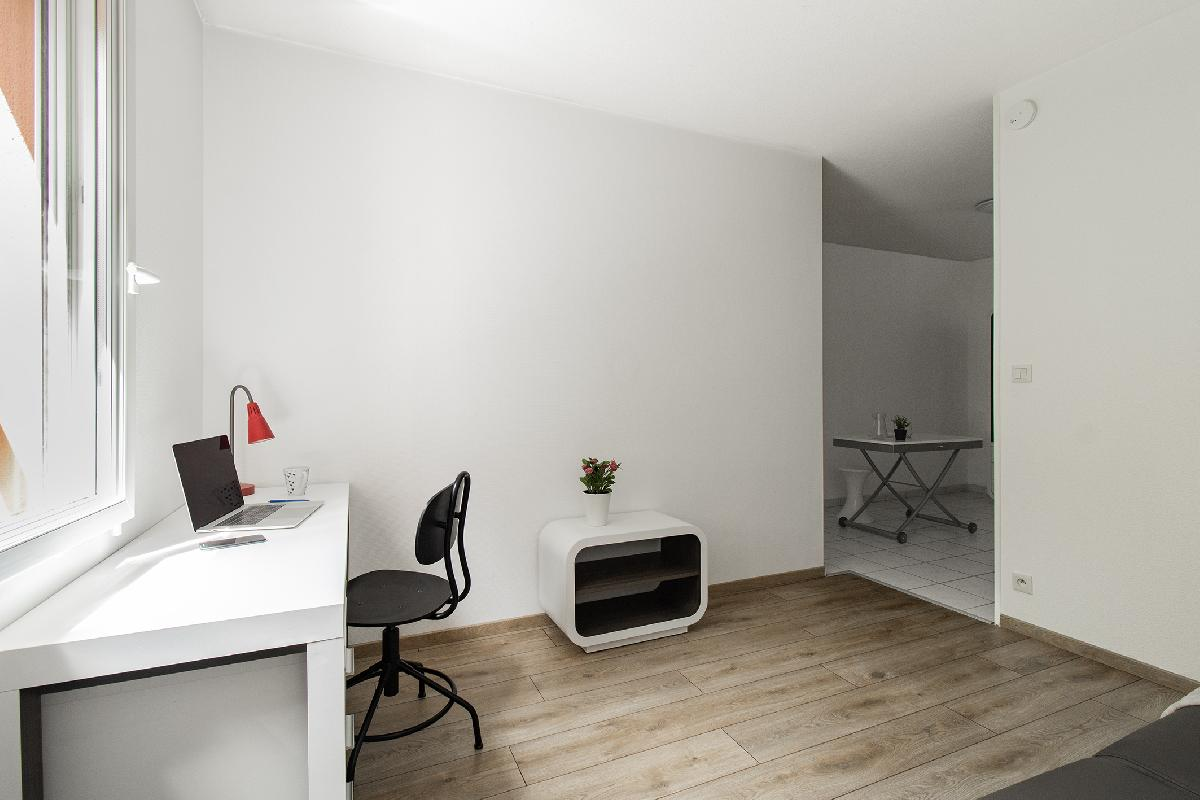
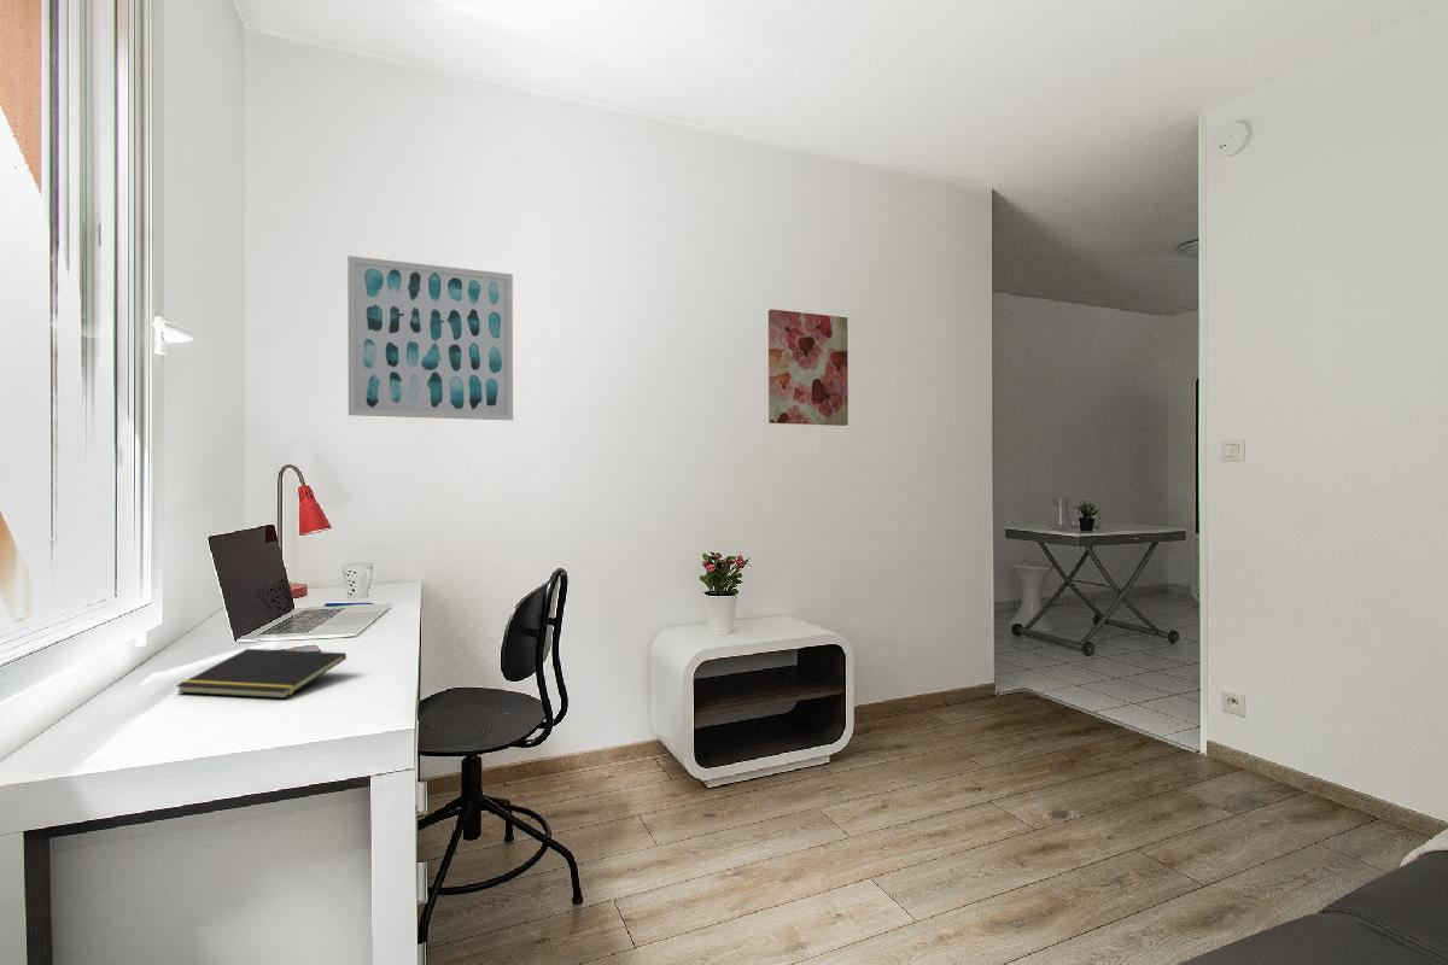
+ wall art [767,308,849,427]
+ notepad [175,648,348,700]
+ wall art [346,255,514,421]
